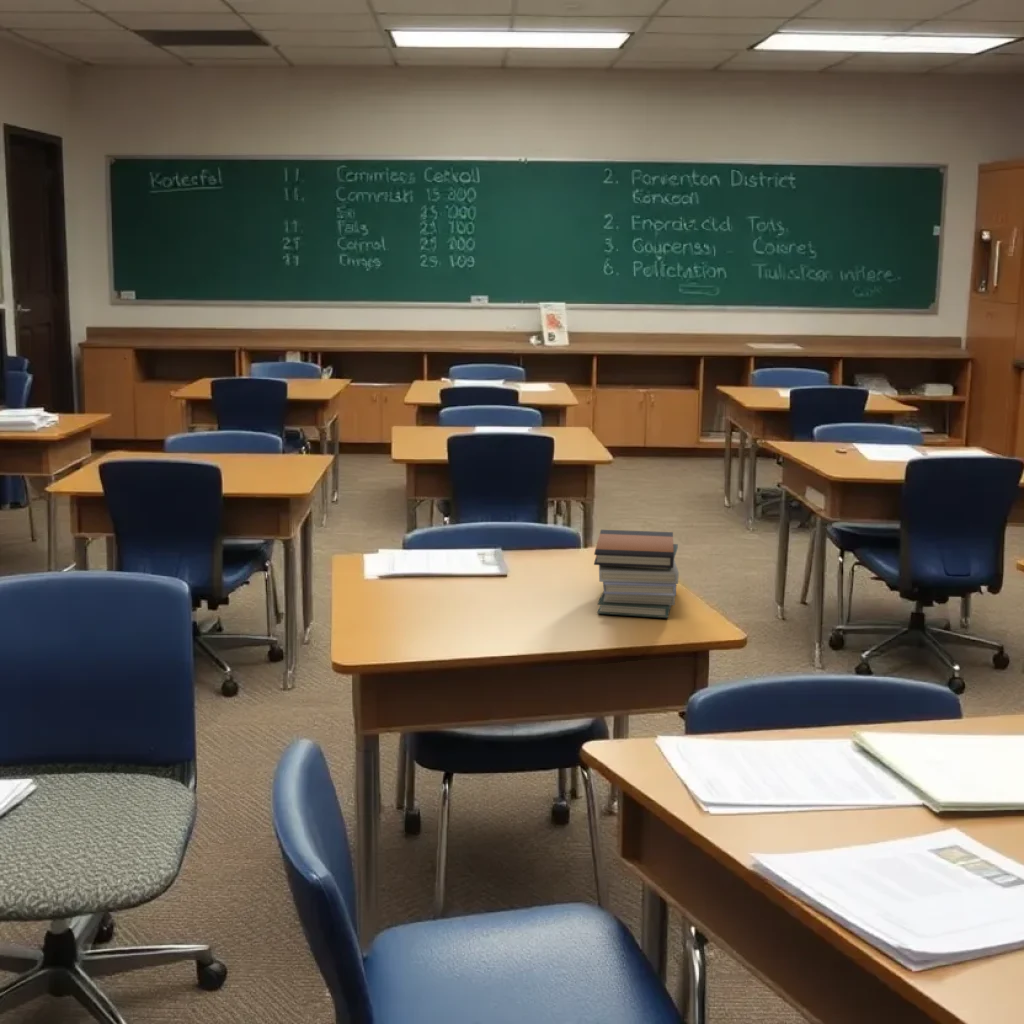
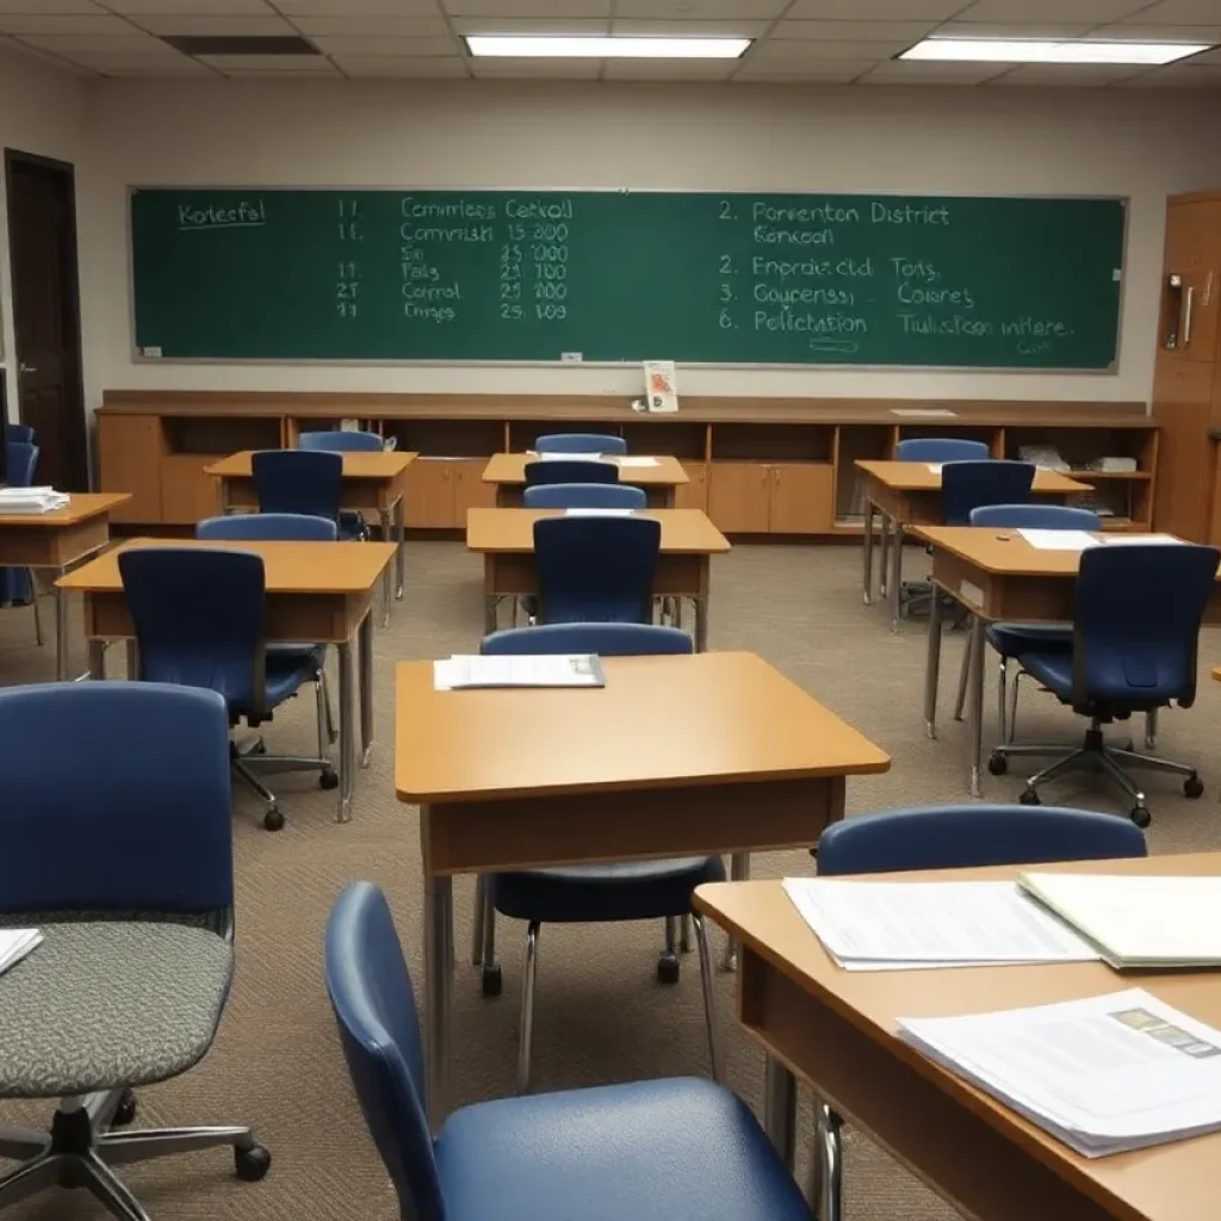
- book stack [593,529,680,619]
